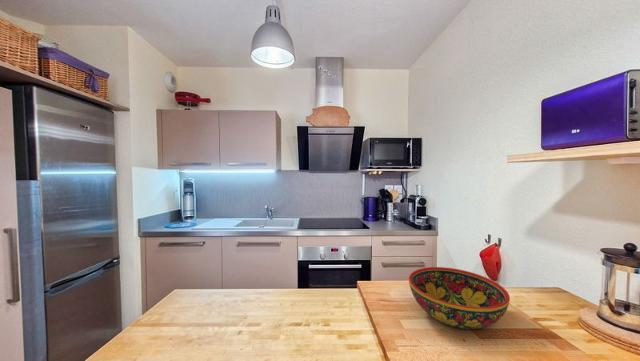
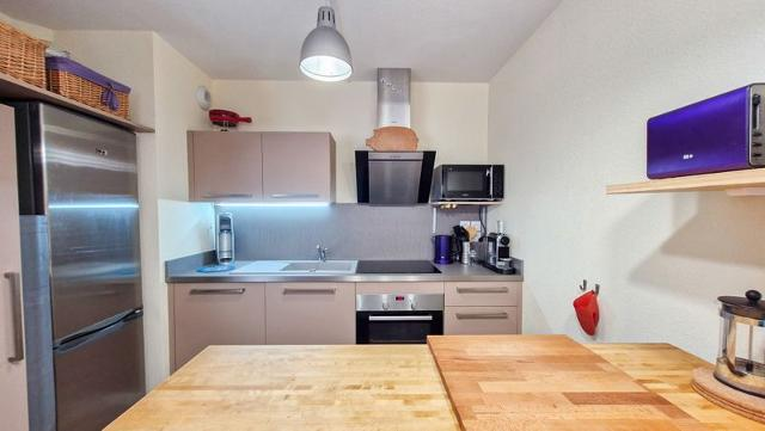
- bowl [408,266,511,330]
